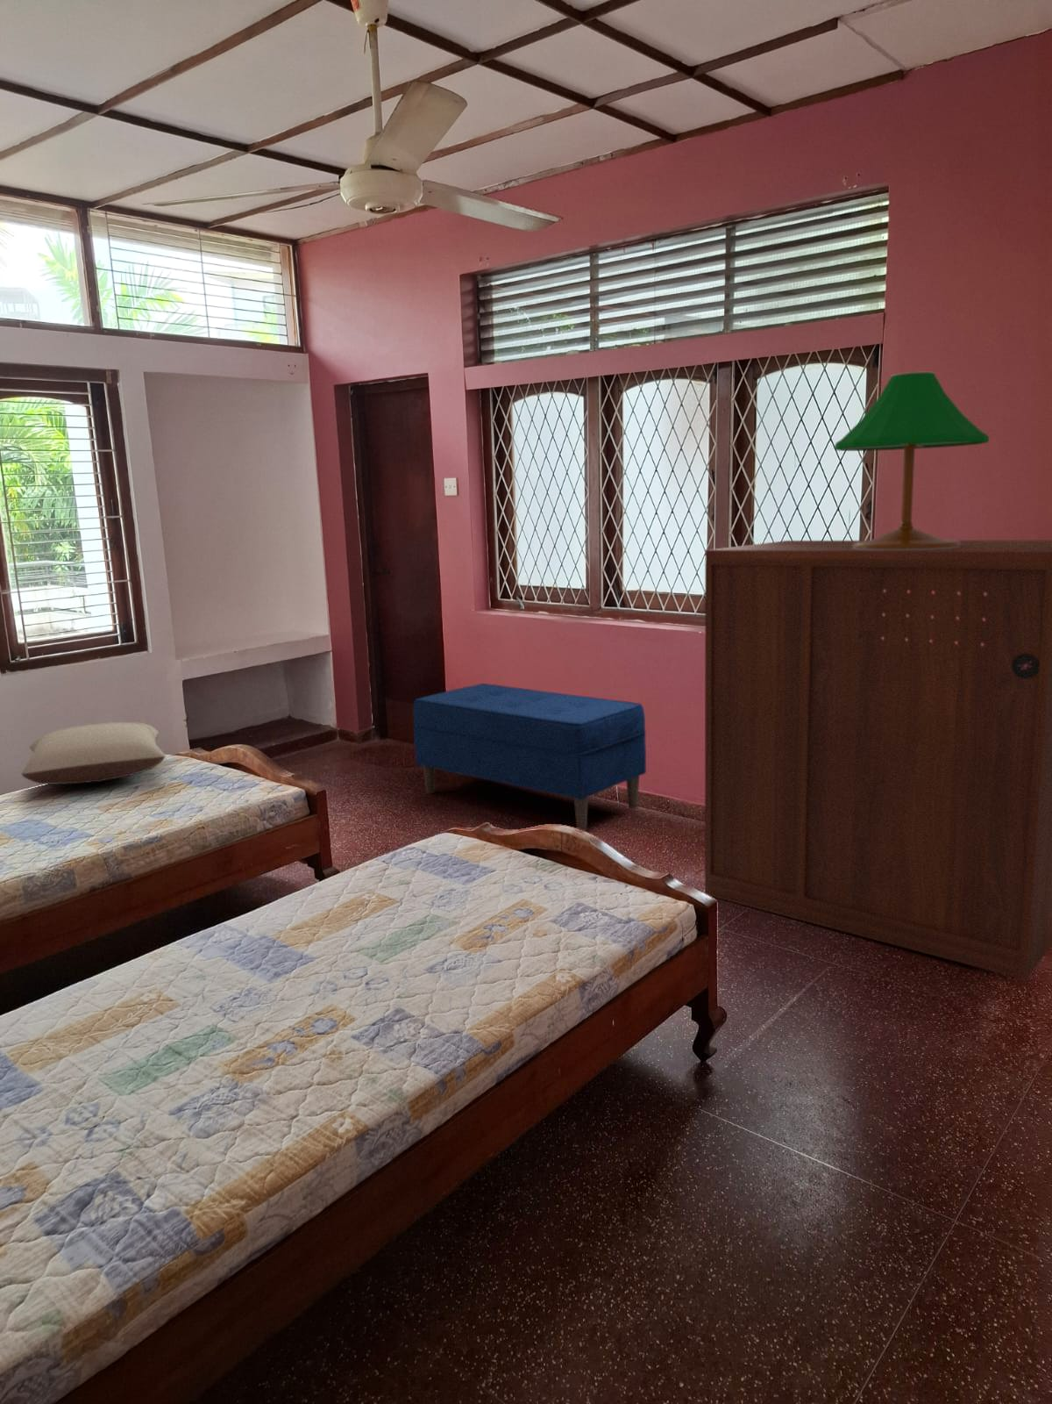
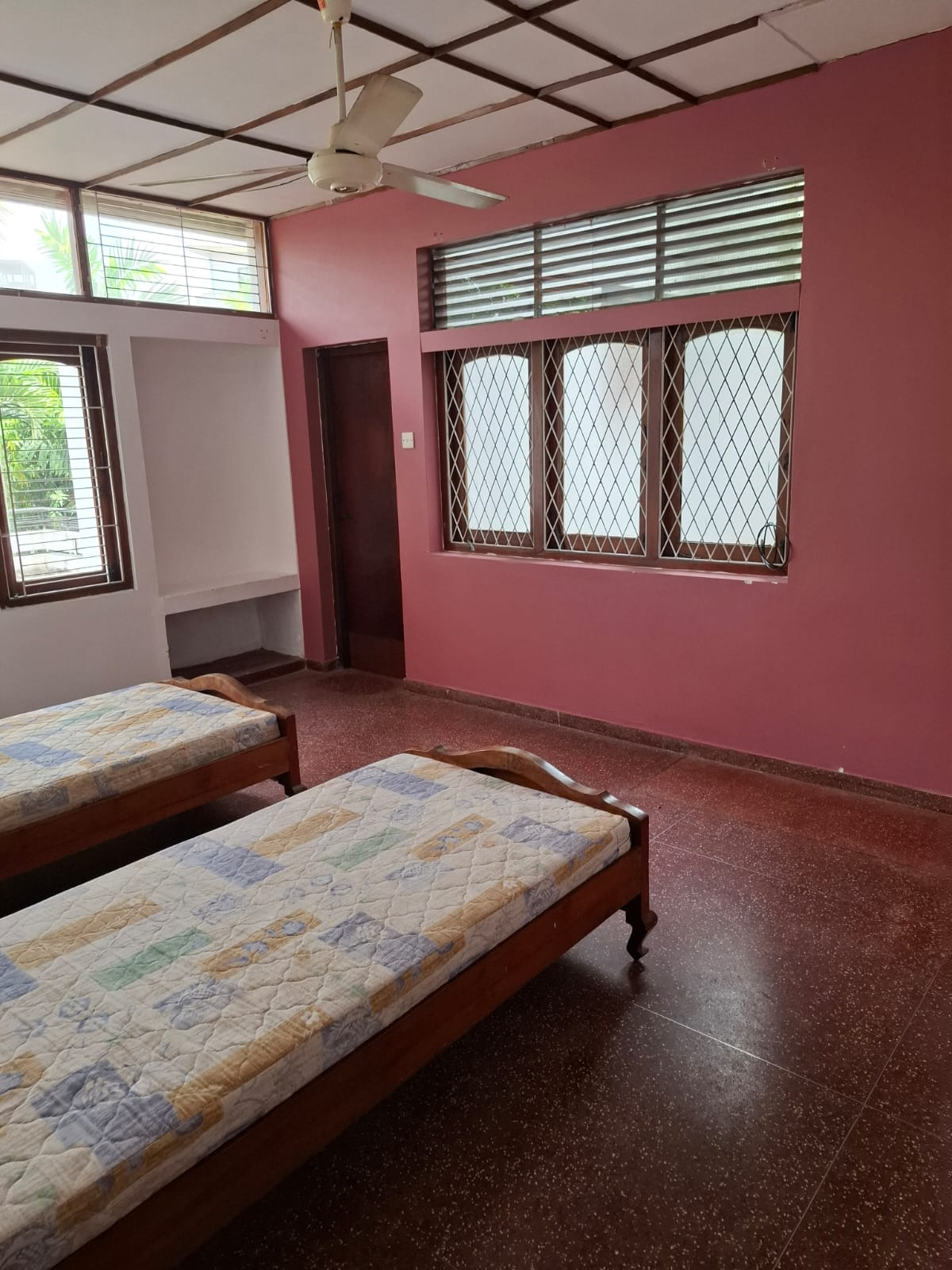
- bench [412,683,646,831]
- dresser [704,538,1052,981]
- pillow [20,721,167,785]
- table lamp [833,371,990,551]
